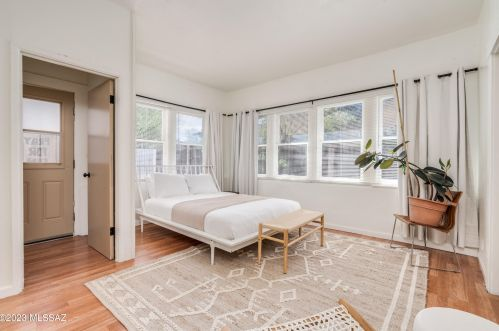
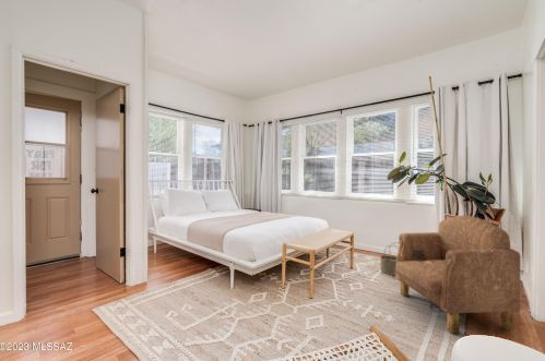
+ wicker basket [379,241,399,277]
+ armchair [394,215,522,335]
